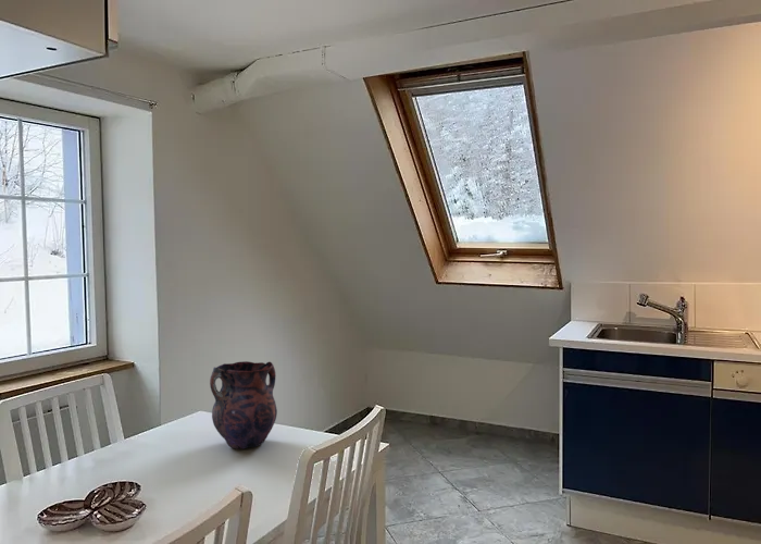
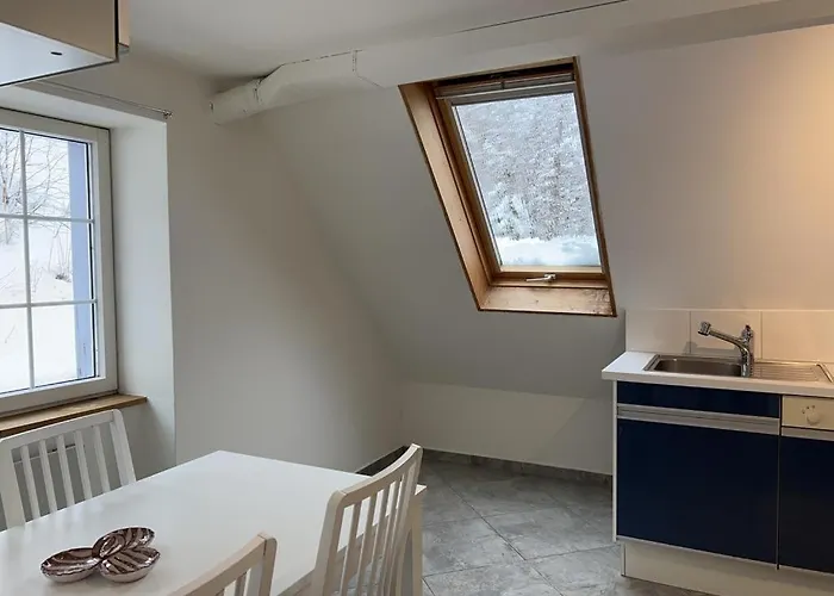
- vase [209,360,278,450]
